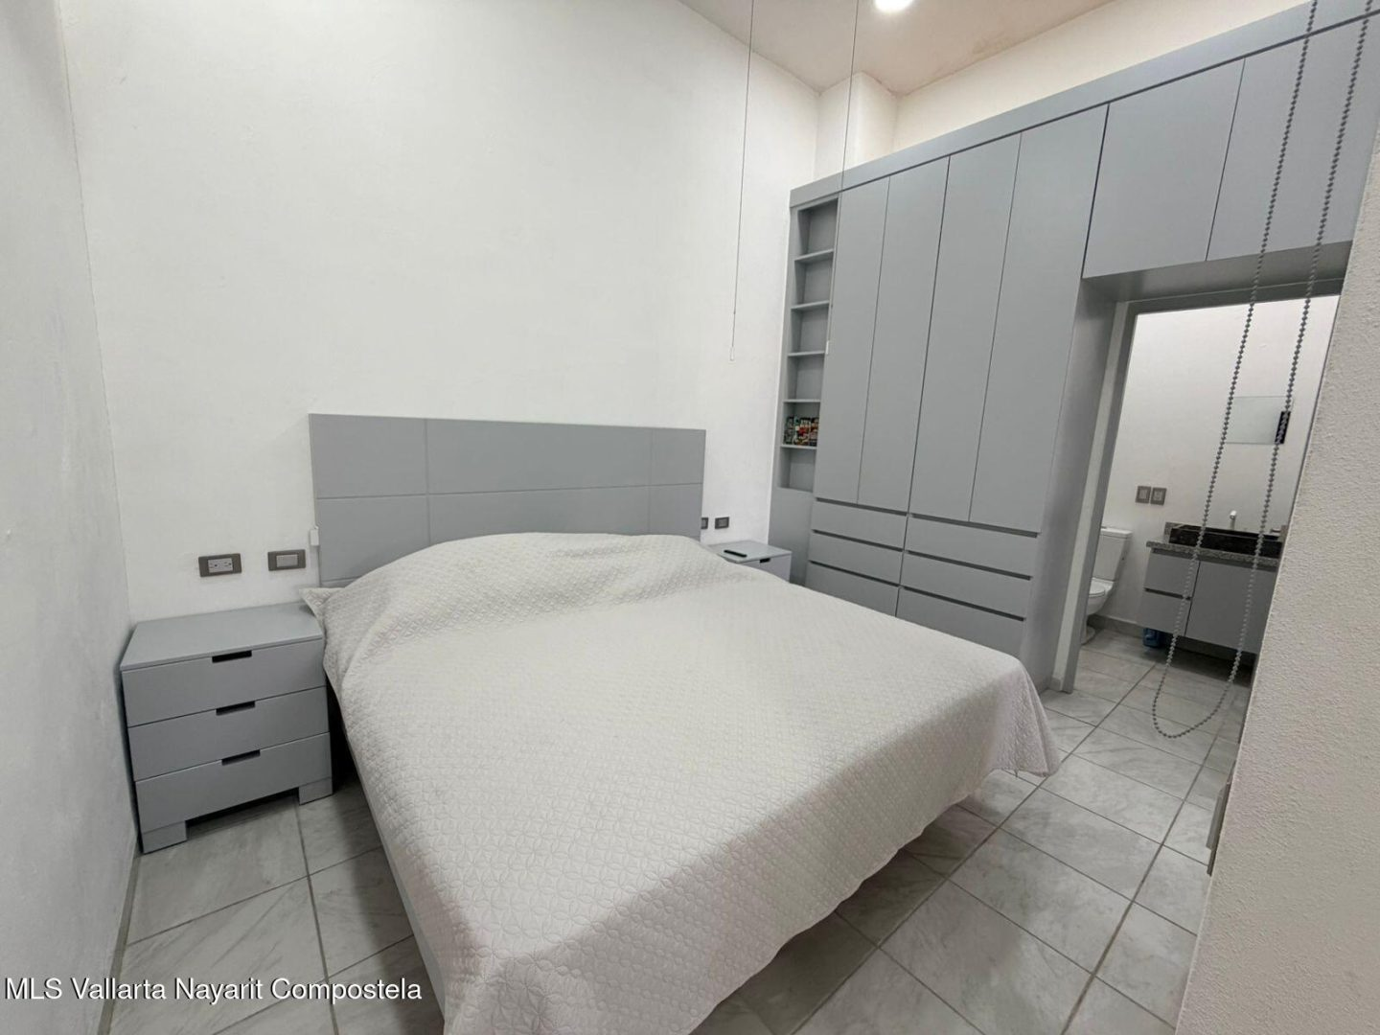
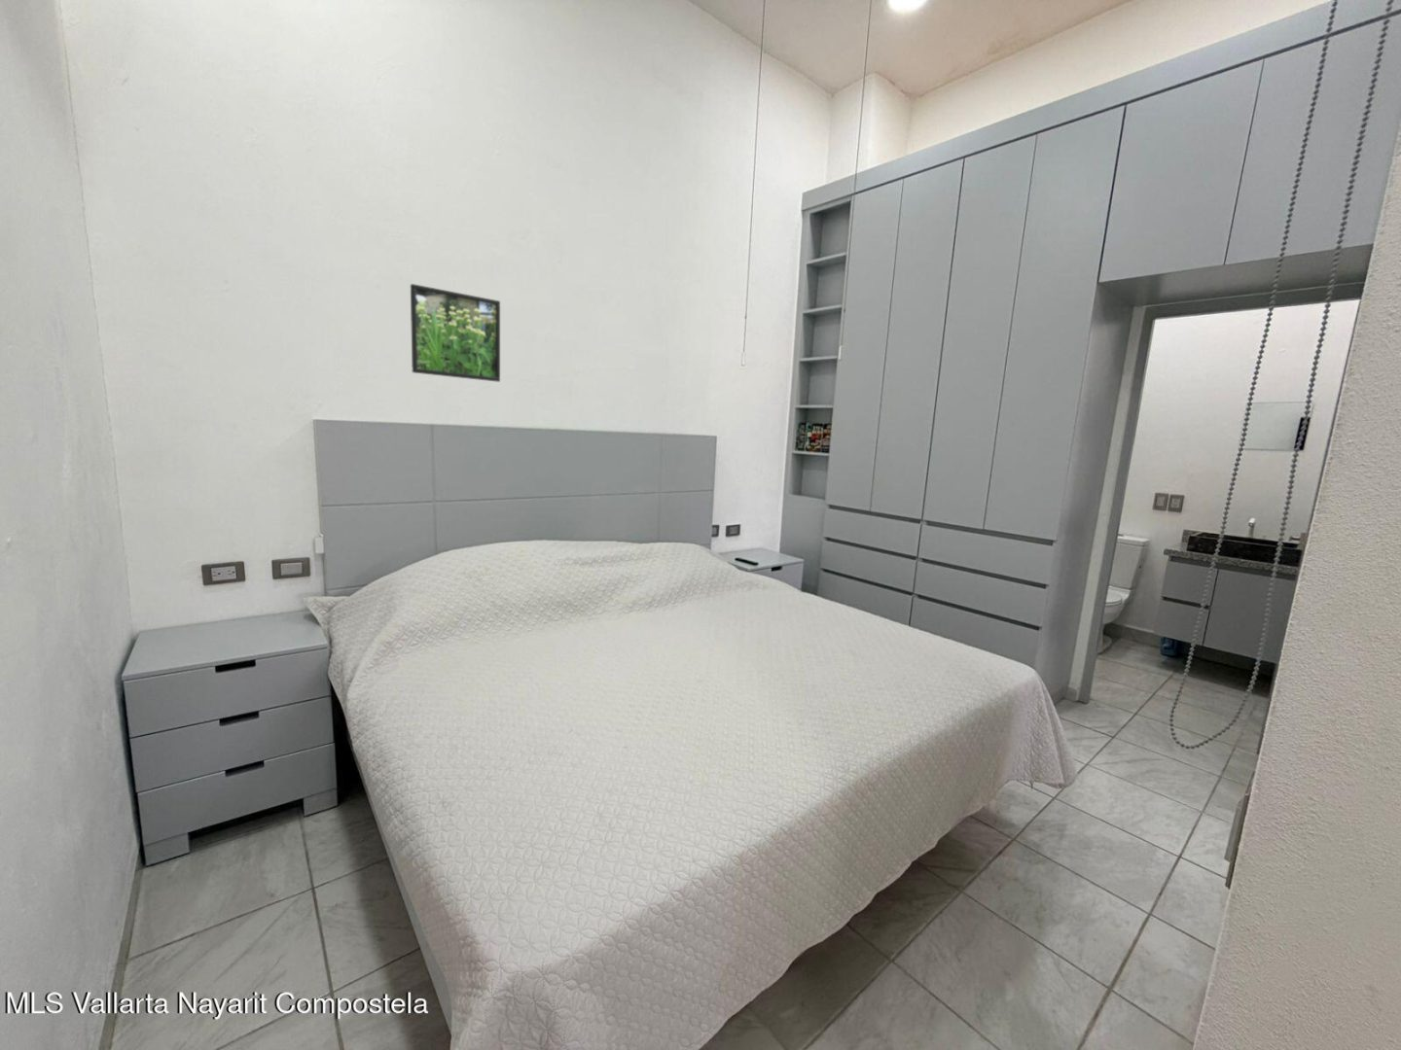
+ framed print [409,283,501,383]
